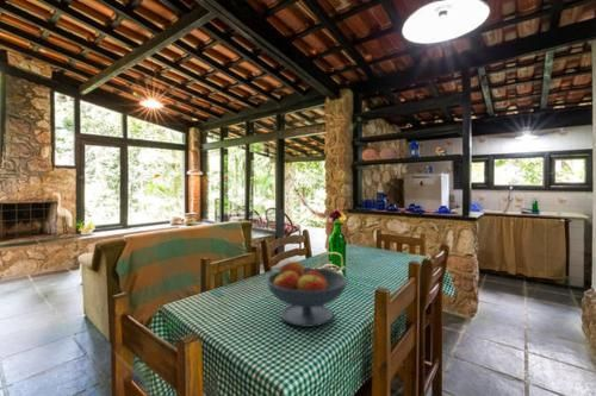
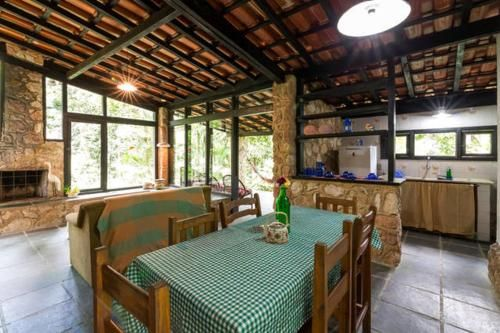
- fruit bowl [265,259,349,328]
